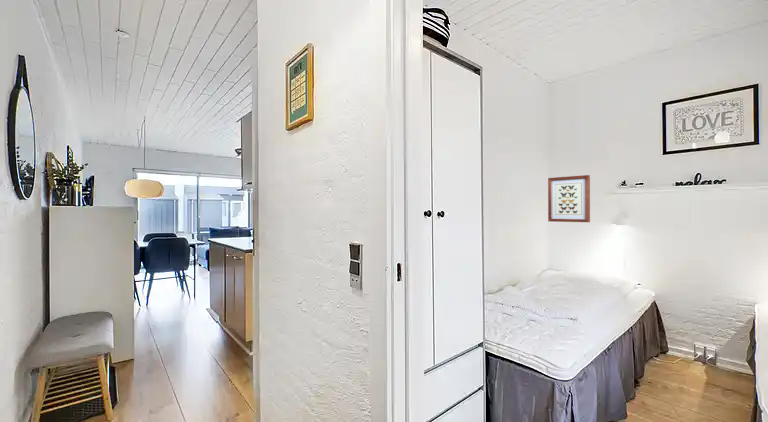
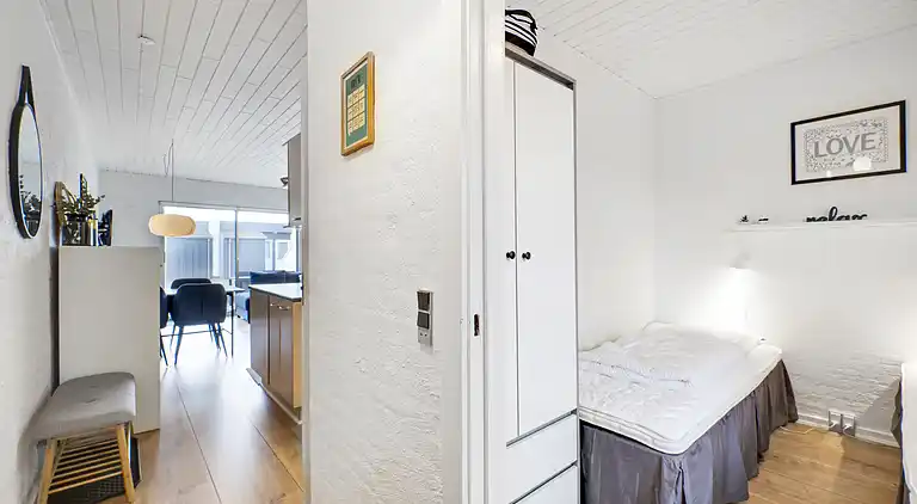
- wall art [547,174,591,223]
